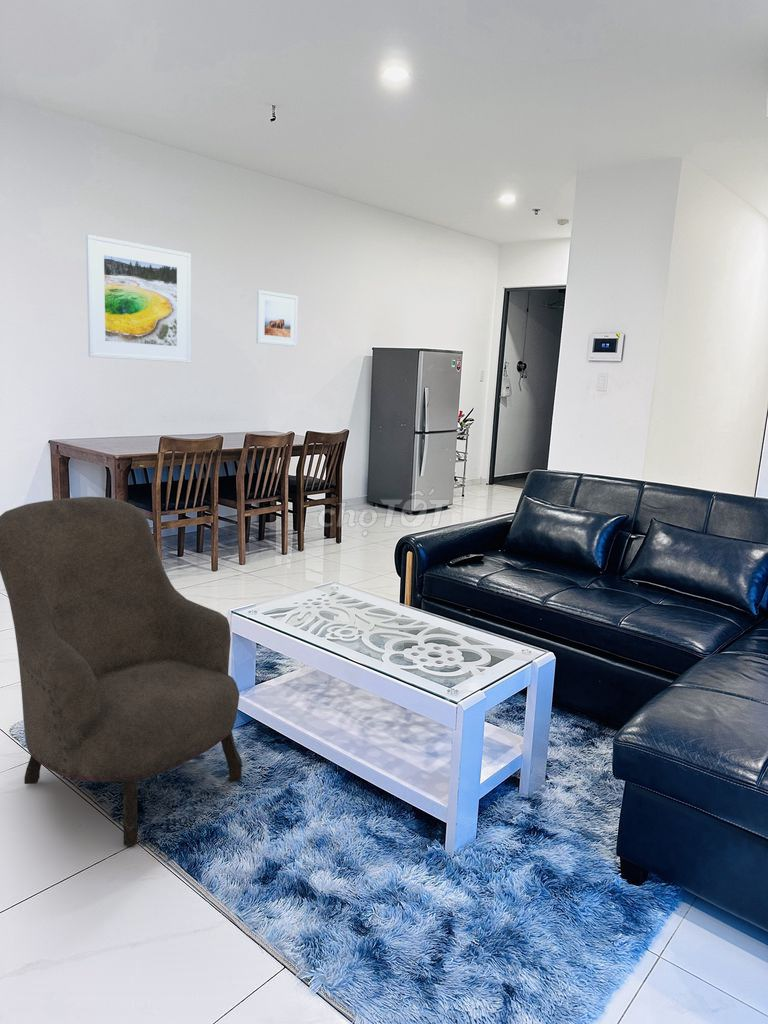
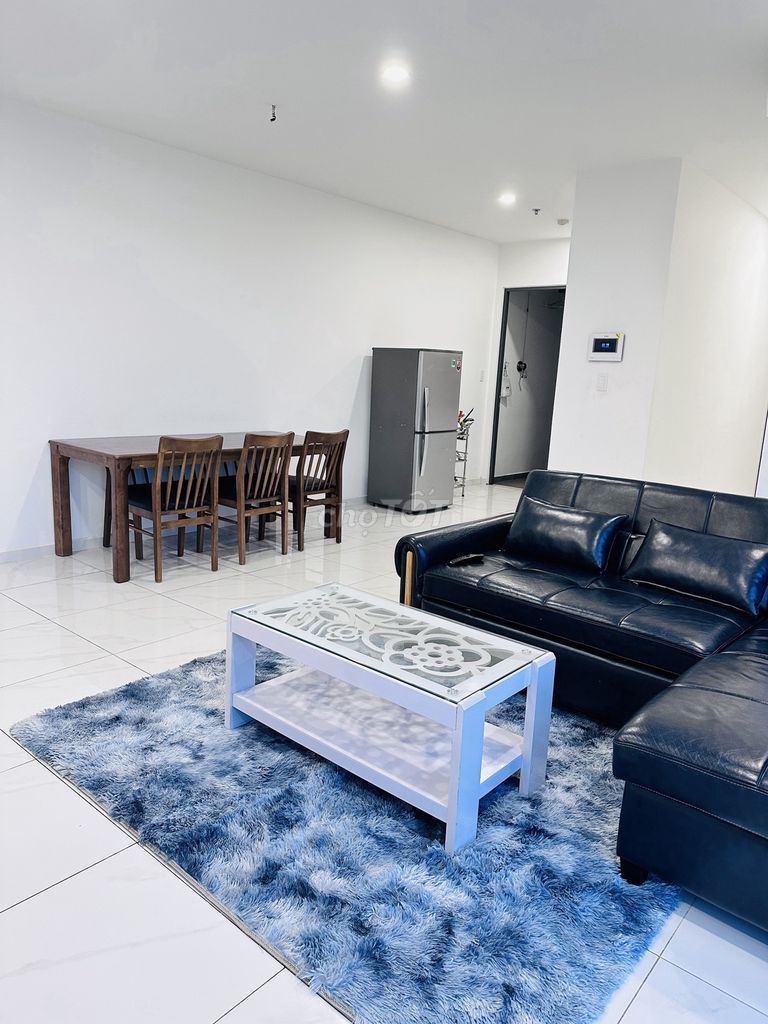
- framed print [85,233,192,364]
- armchair [0,496,243,847]
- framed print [255,289,299,347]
